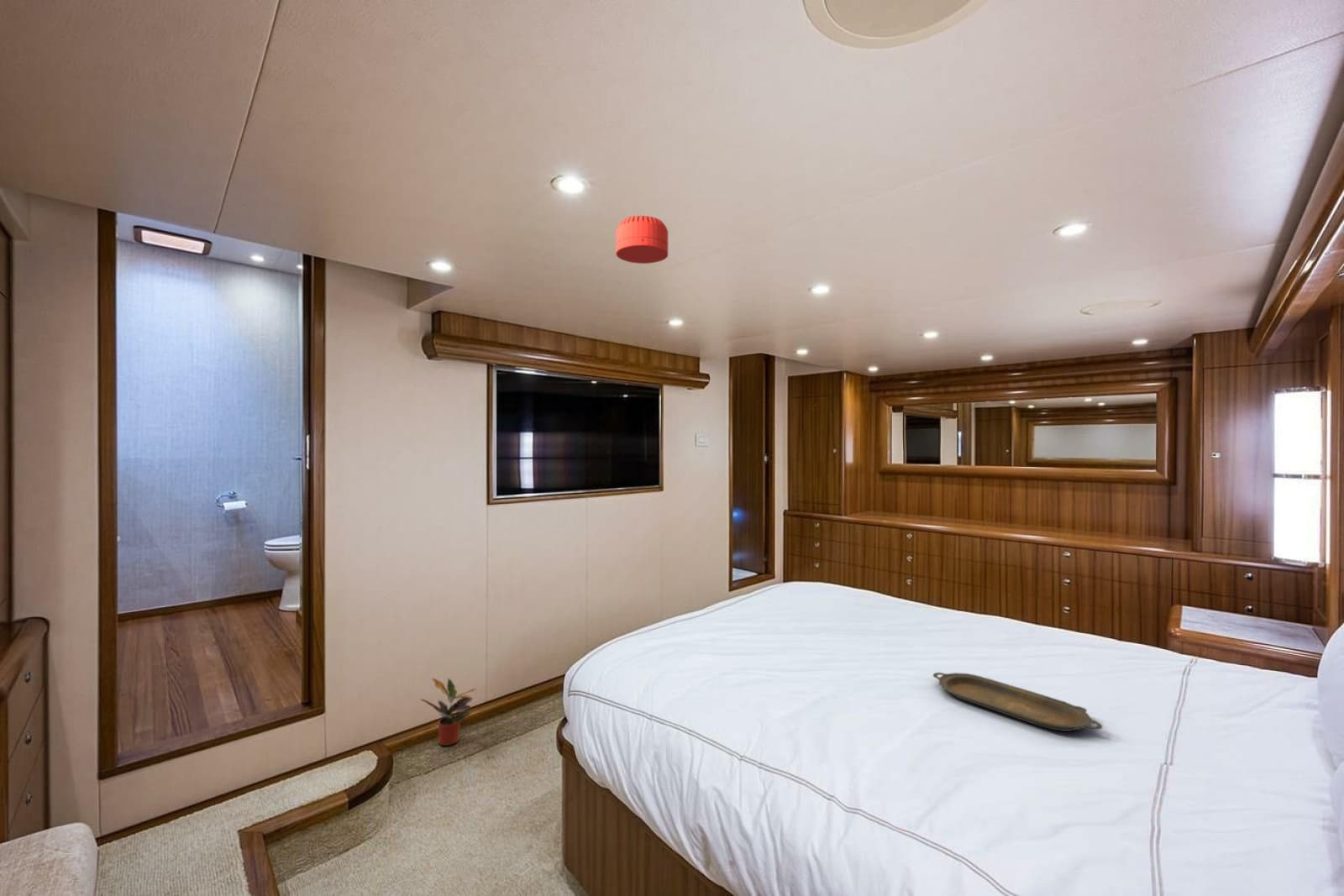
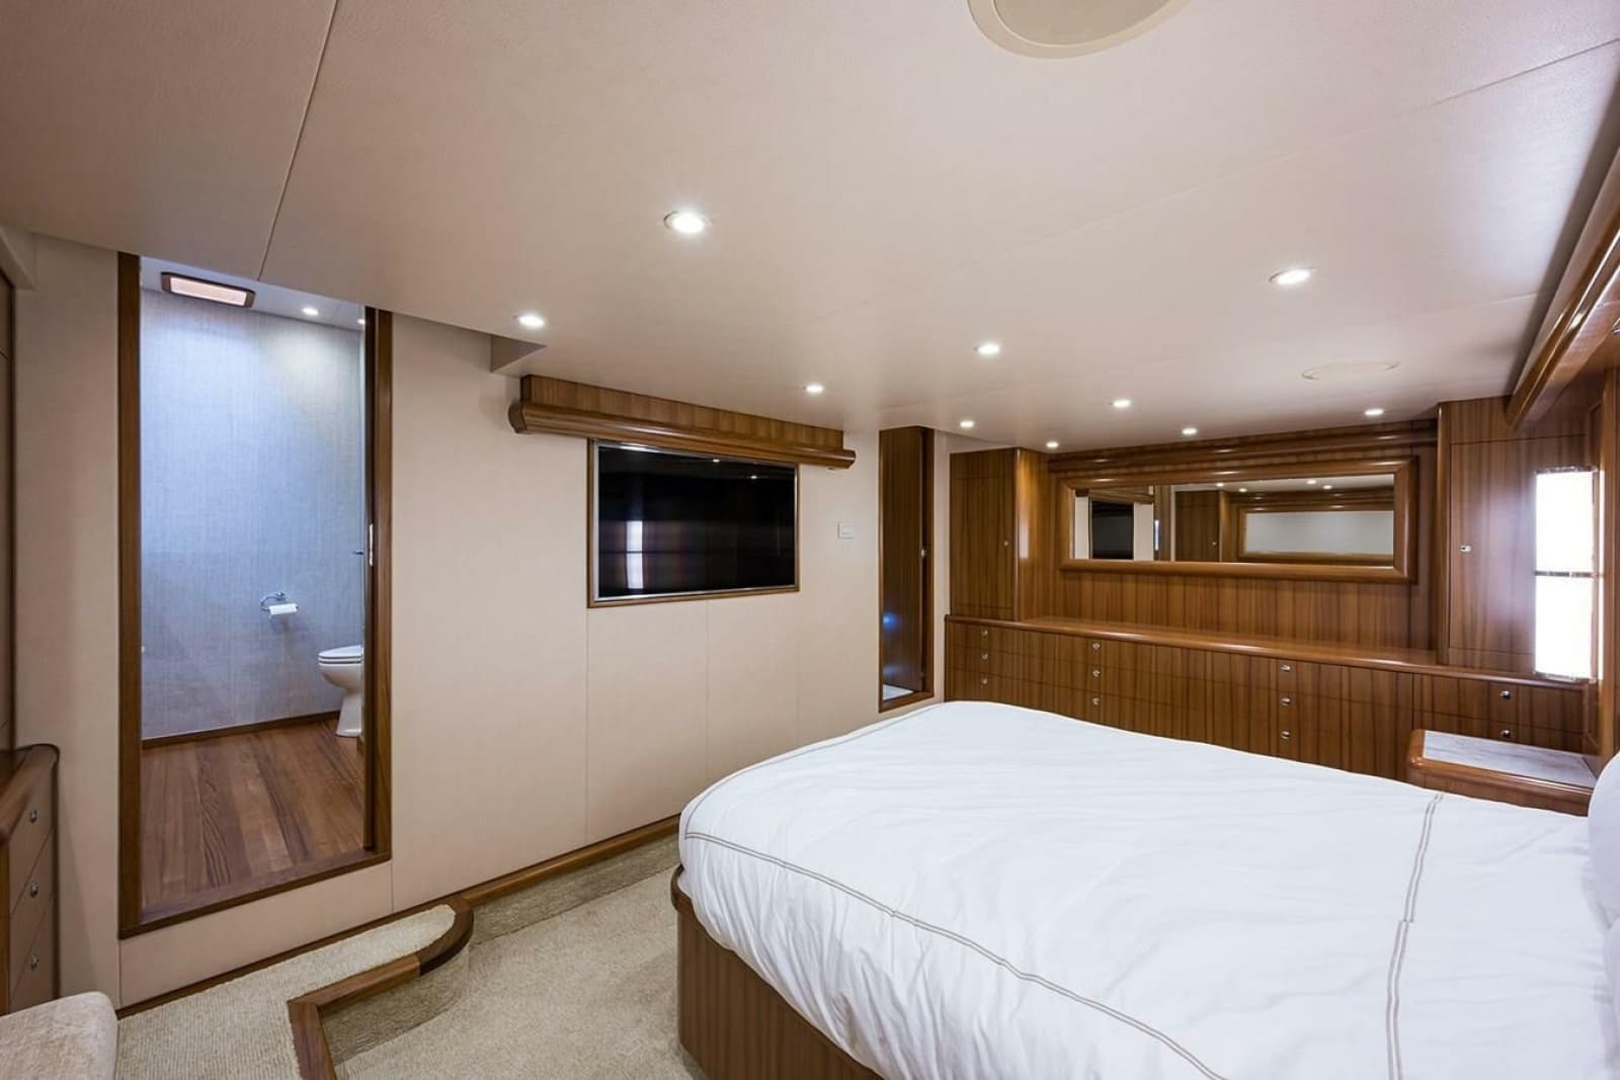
- potted plant [419,677,477,747]
- smoke detector [615,215,669,265]
- serving tray [932,672,1104,732]
